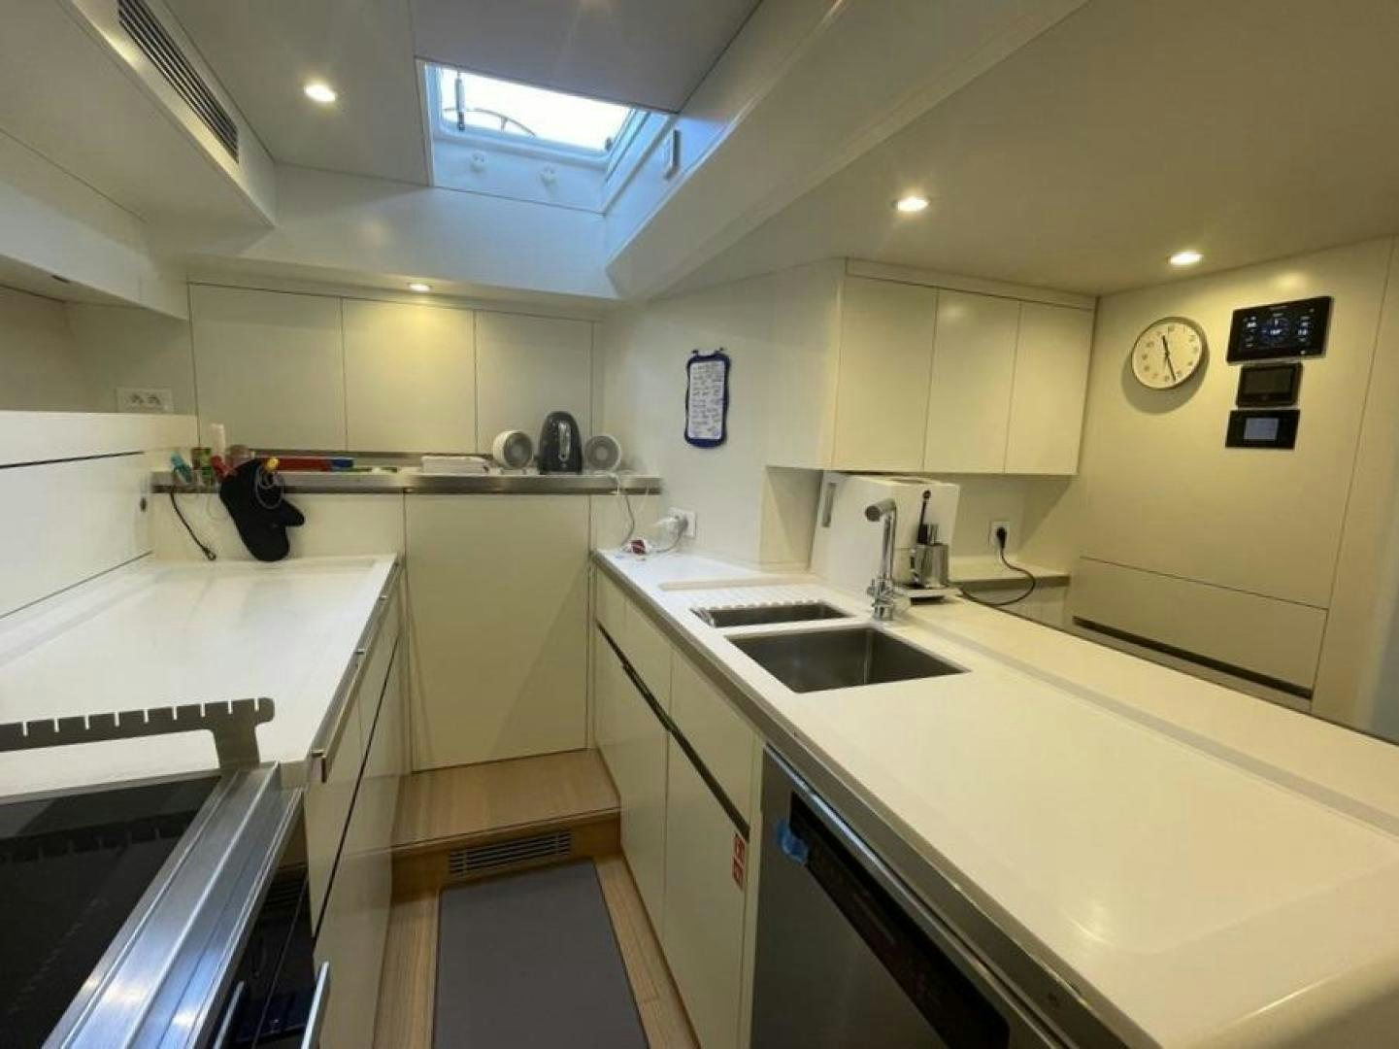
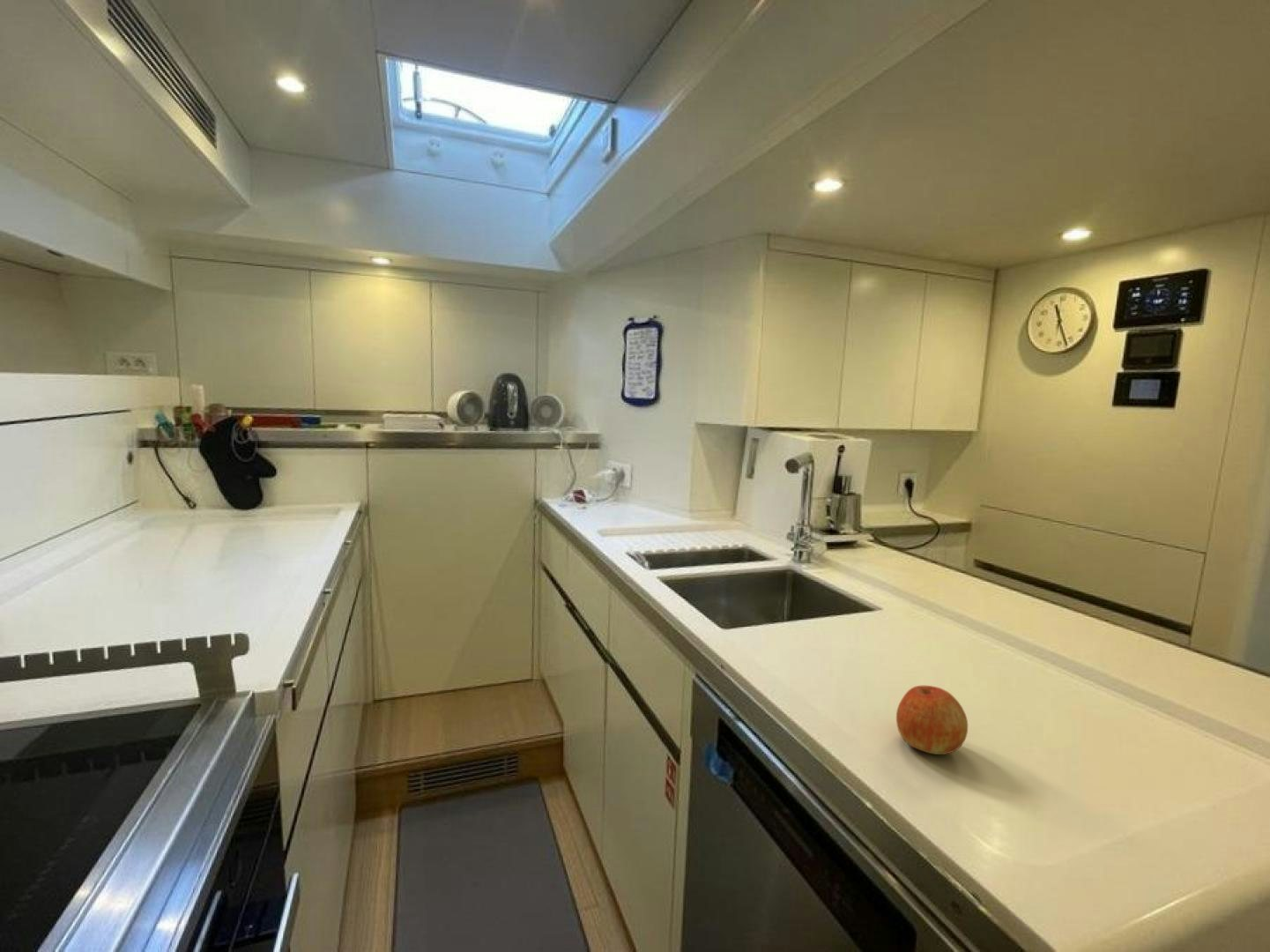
+ apple [895,685,969,755]
